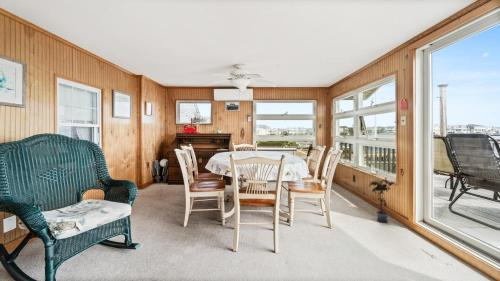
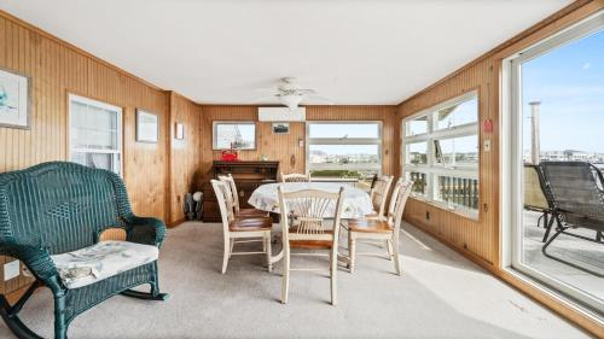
- potted plant [368,177,395,223]
